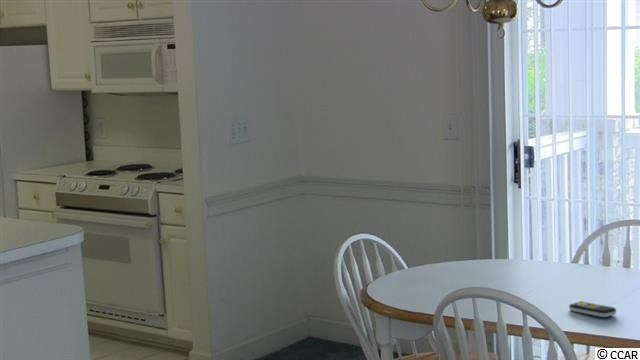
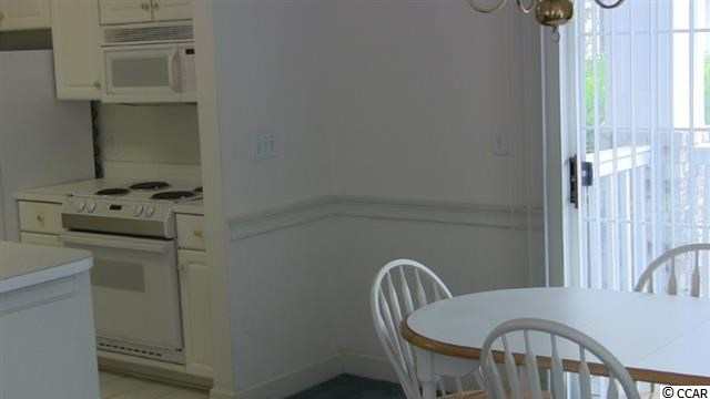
- remote control [568,300,617,318]
